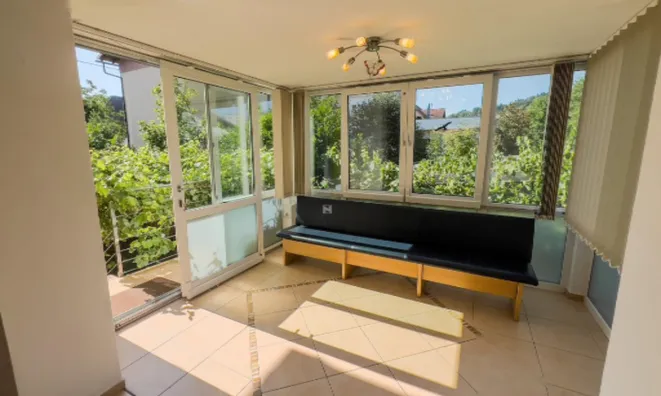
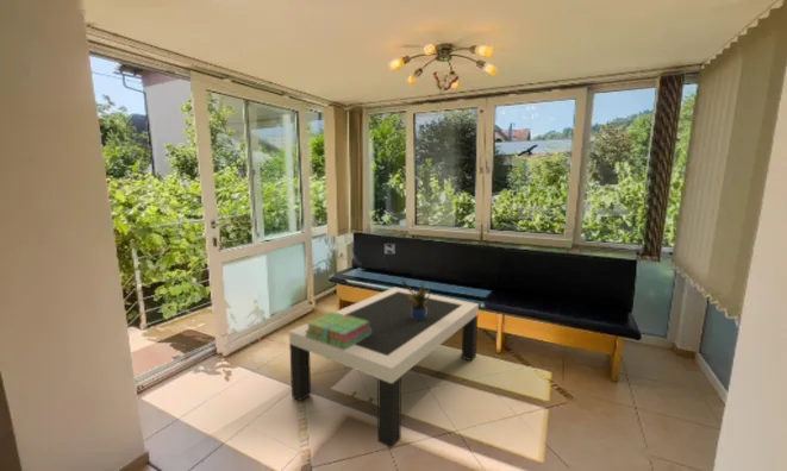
+ potted plant [400,277,432,320]
+ coffee table [288,287,480,448]
+ stack of books [305,310,371,350]
